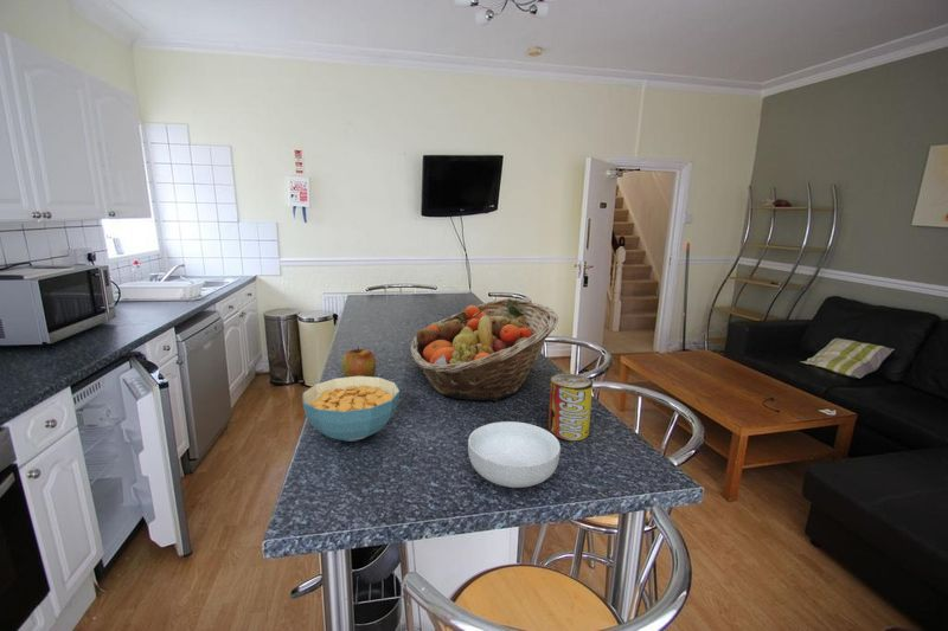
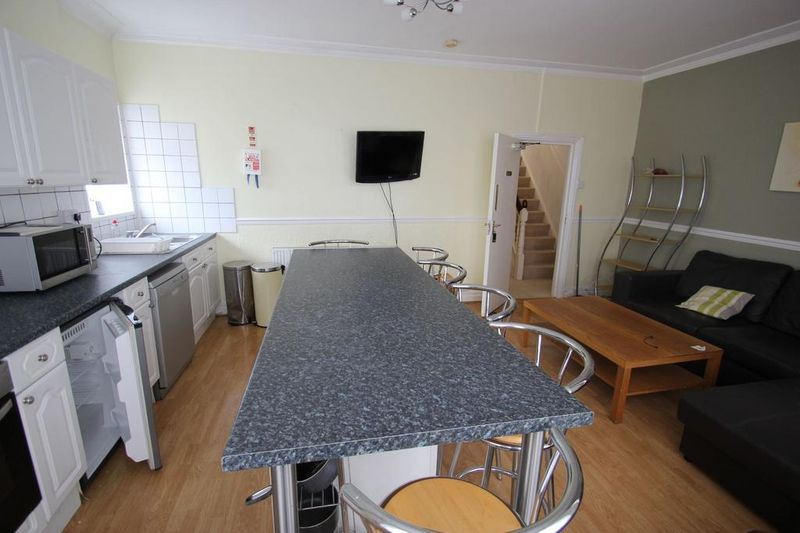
- apple [341,345,377,378]
- cereal bowl [301,375,401,443]
- beverage can [547,373,594,442]
- cereal bowl [467,420,562,489]
- fruit basket [409,297,559,403]
